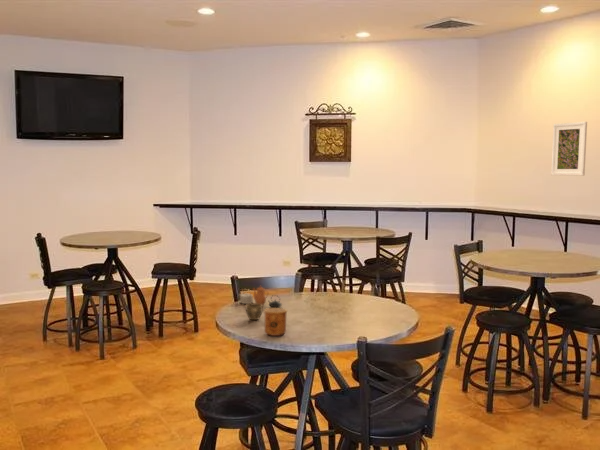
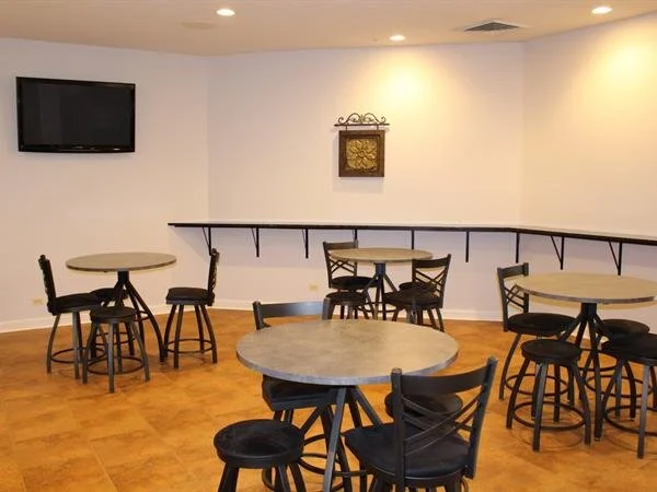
- teapot [238,285,283,308]
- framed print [550,121,588,177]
- cup [263,307,288,337]
- cup [245,302,264,321]
